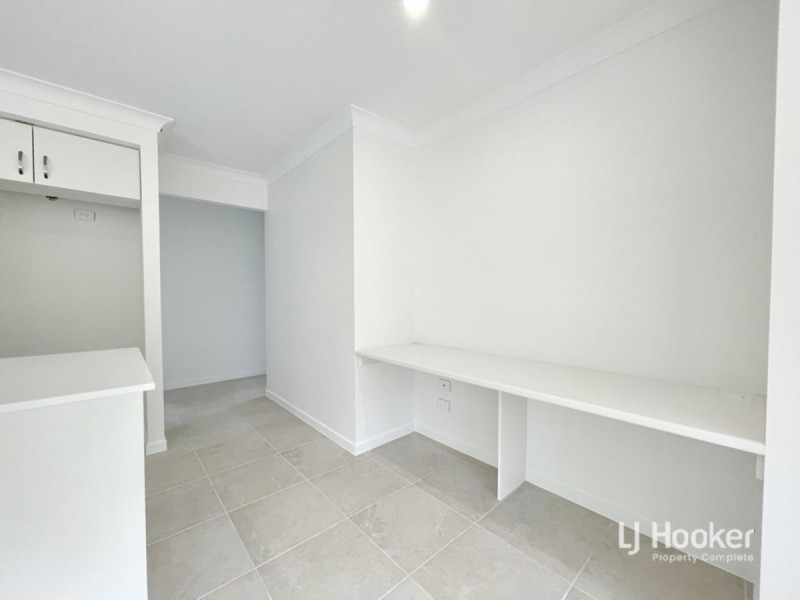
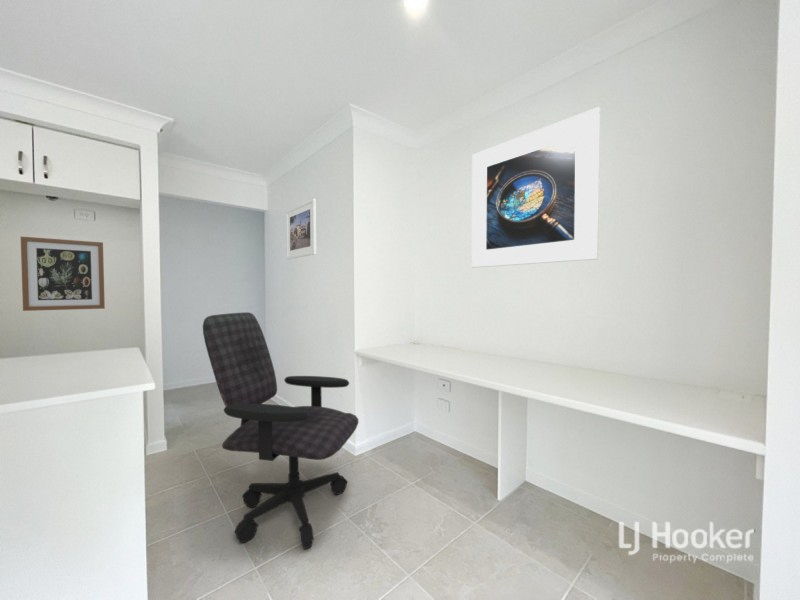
+ office chair [202,311,360,550]
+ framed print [471,106,601,269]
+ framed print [285,197,318,260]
+ wall art [20,236,106,312]
